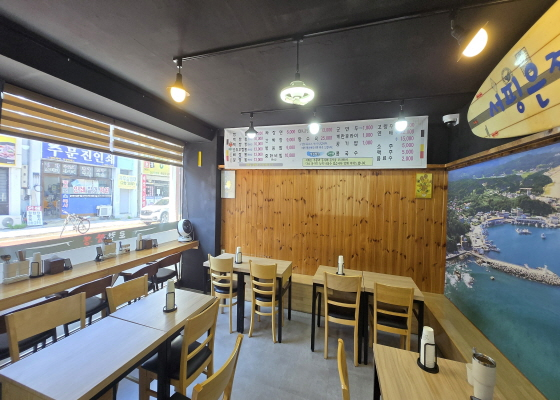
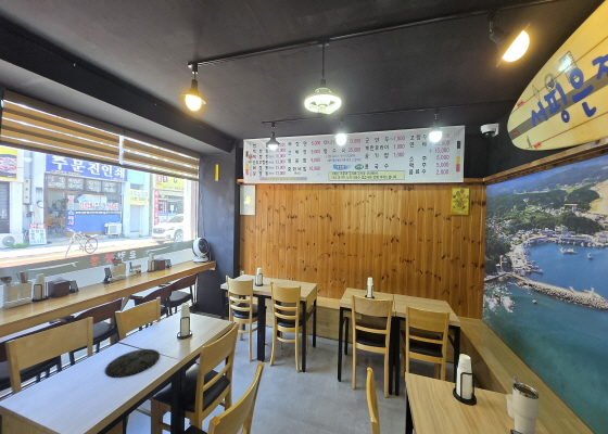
+ plate [104,348,161,379]
